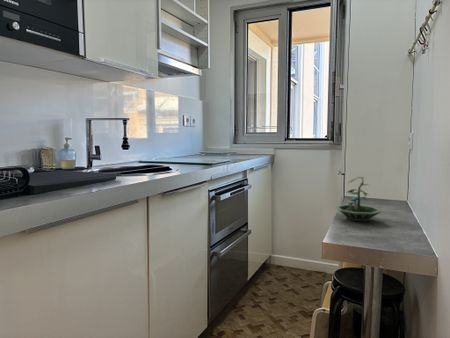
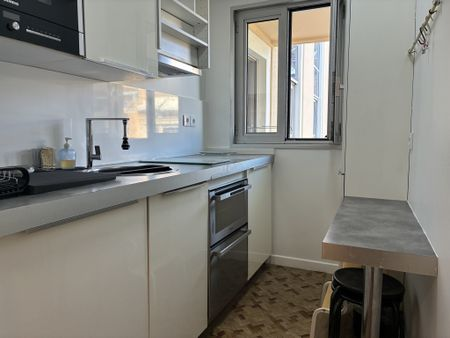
- terrarium [334,176,383,222]
